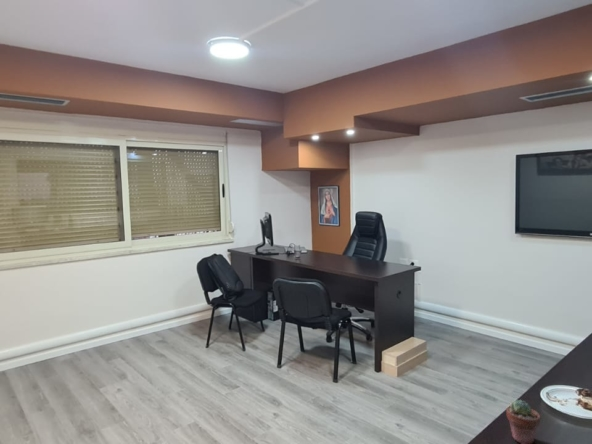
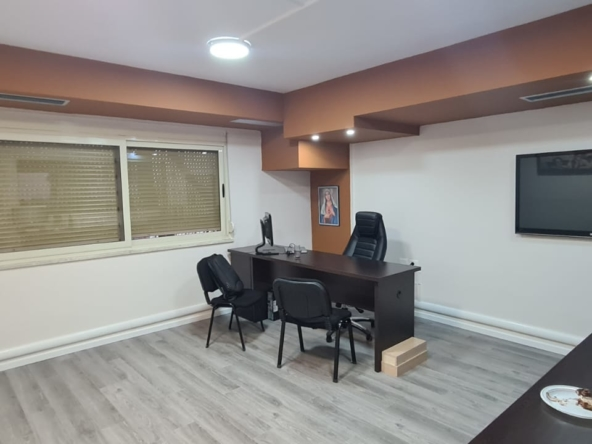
- potted succulent [505,399,541,444]
